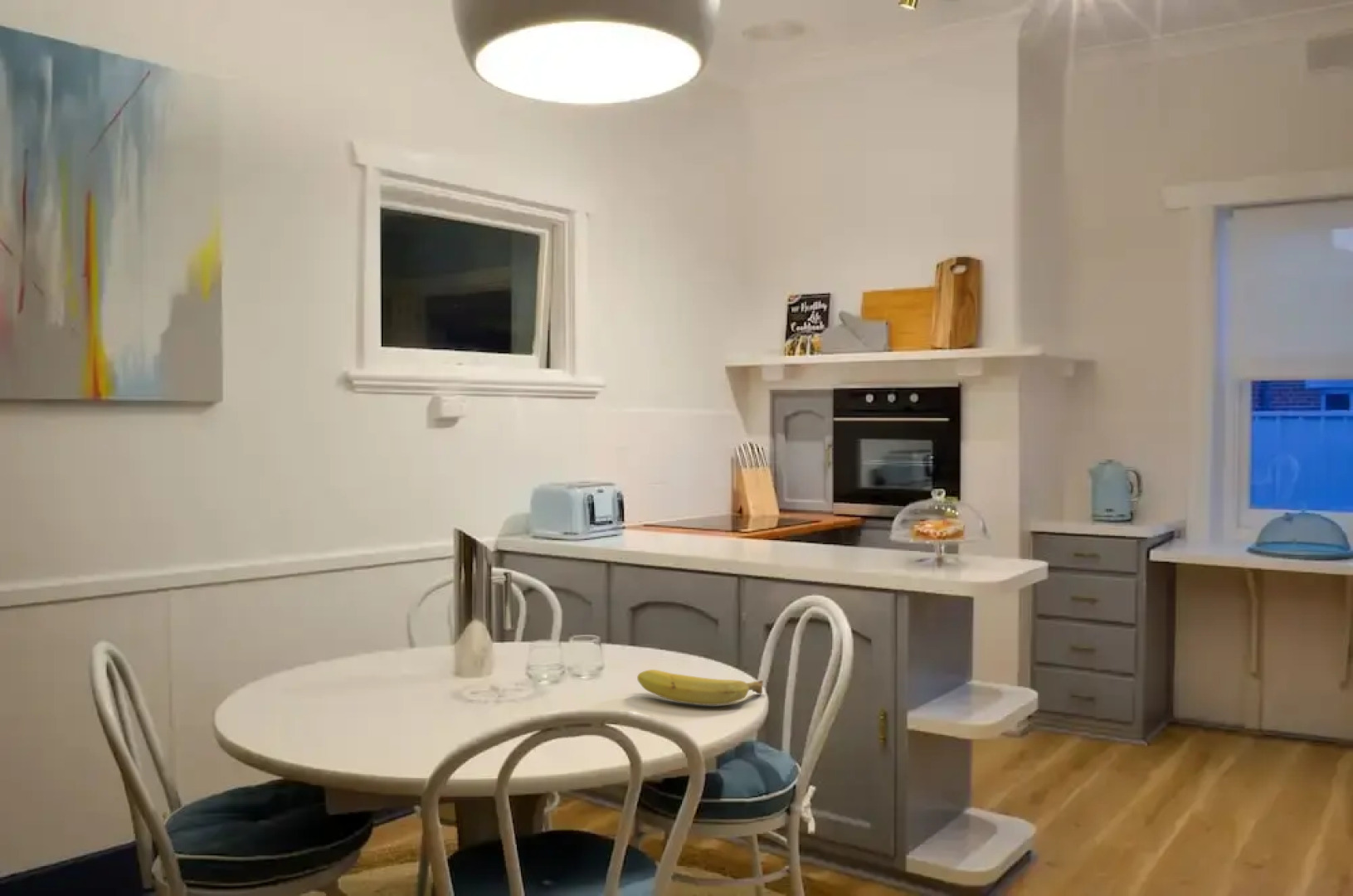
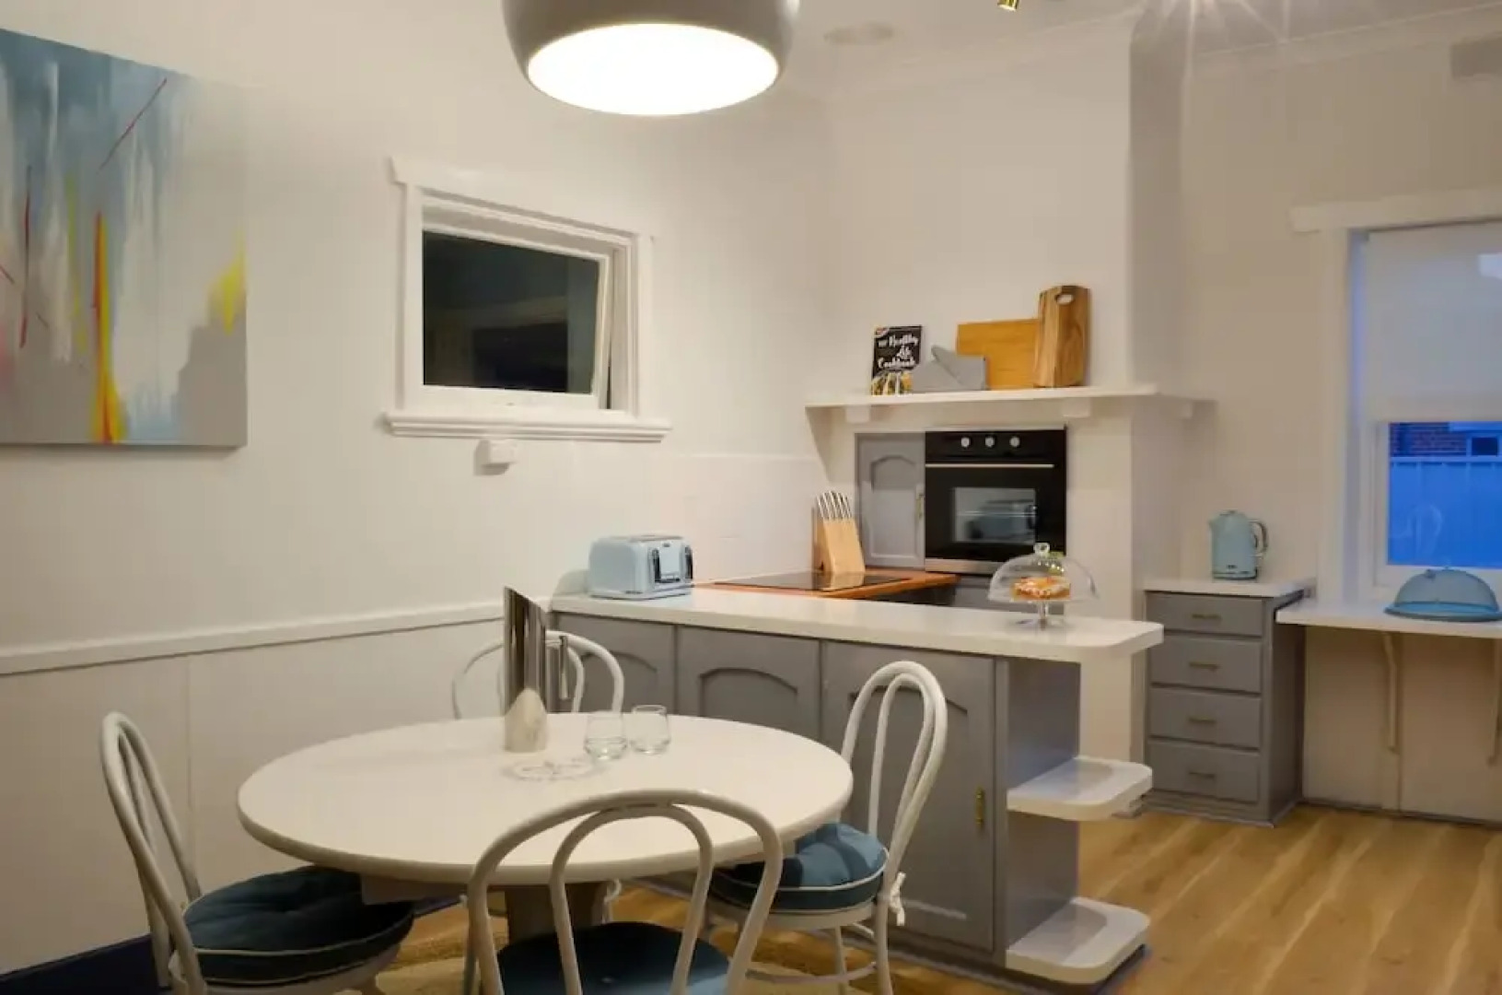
- fruit [636,669,764,706]
